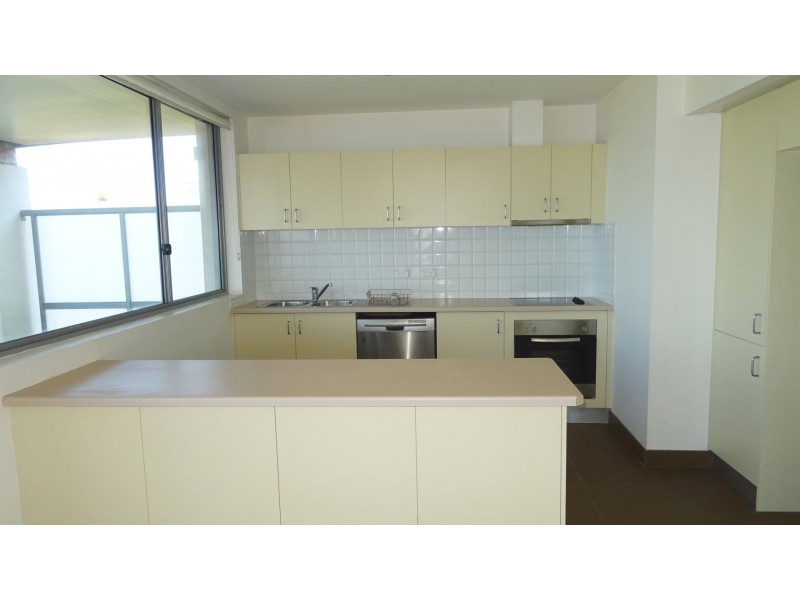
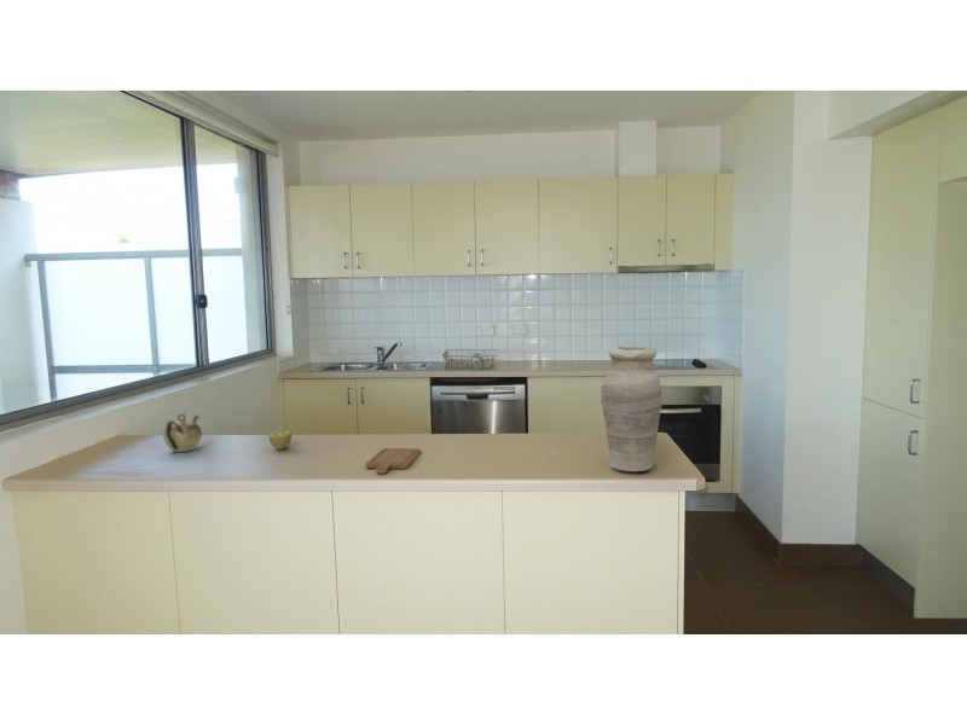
+ chopping board [364,447,422,475]
+ teapot [162,413,203,453]
+ fruit [267,429,293,452]
+ vase [601,346,662,472]
